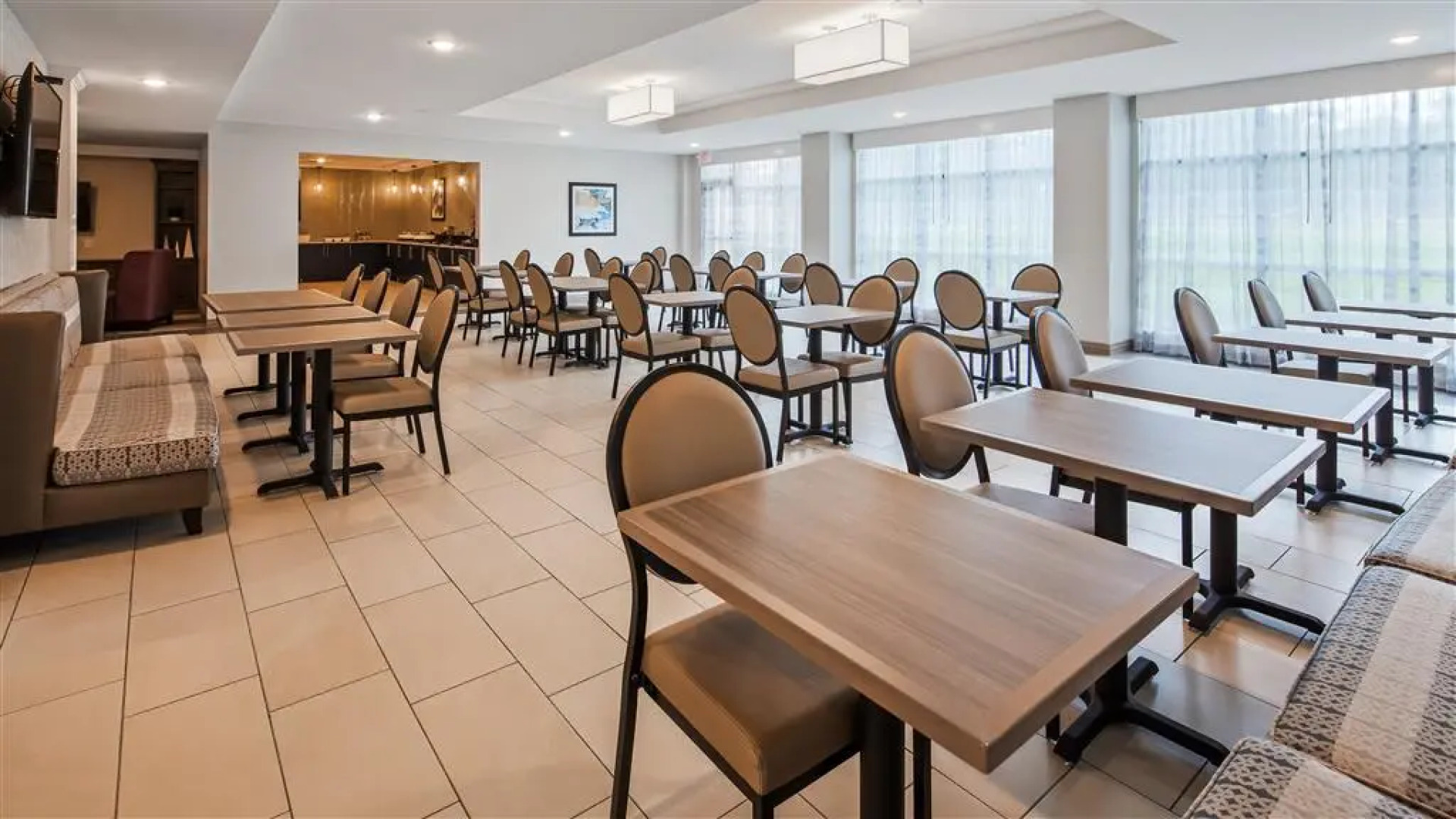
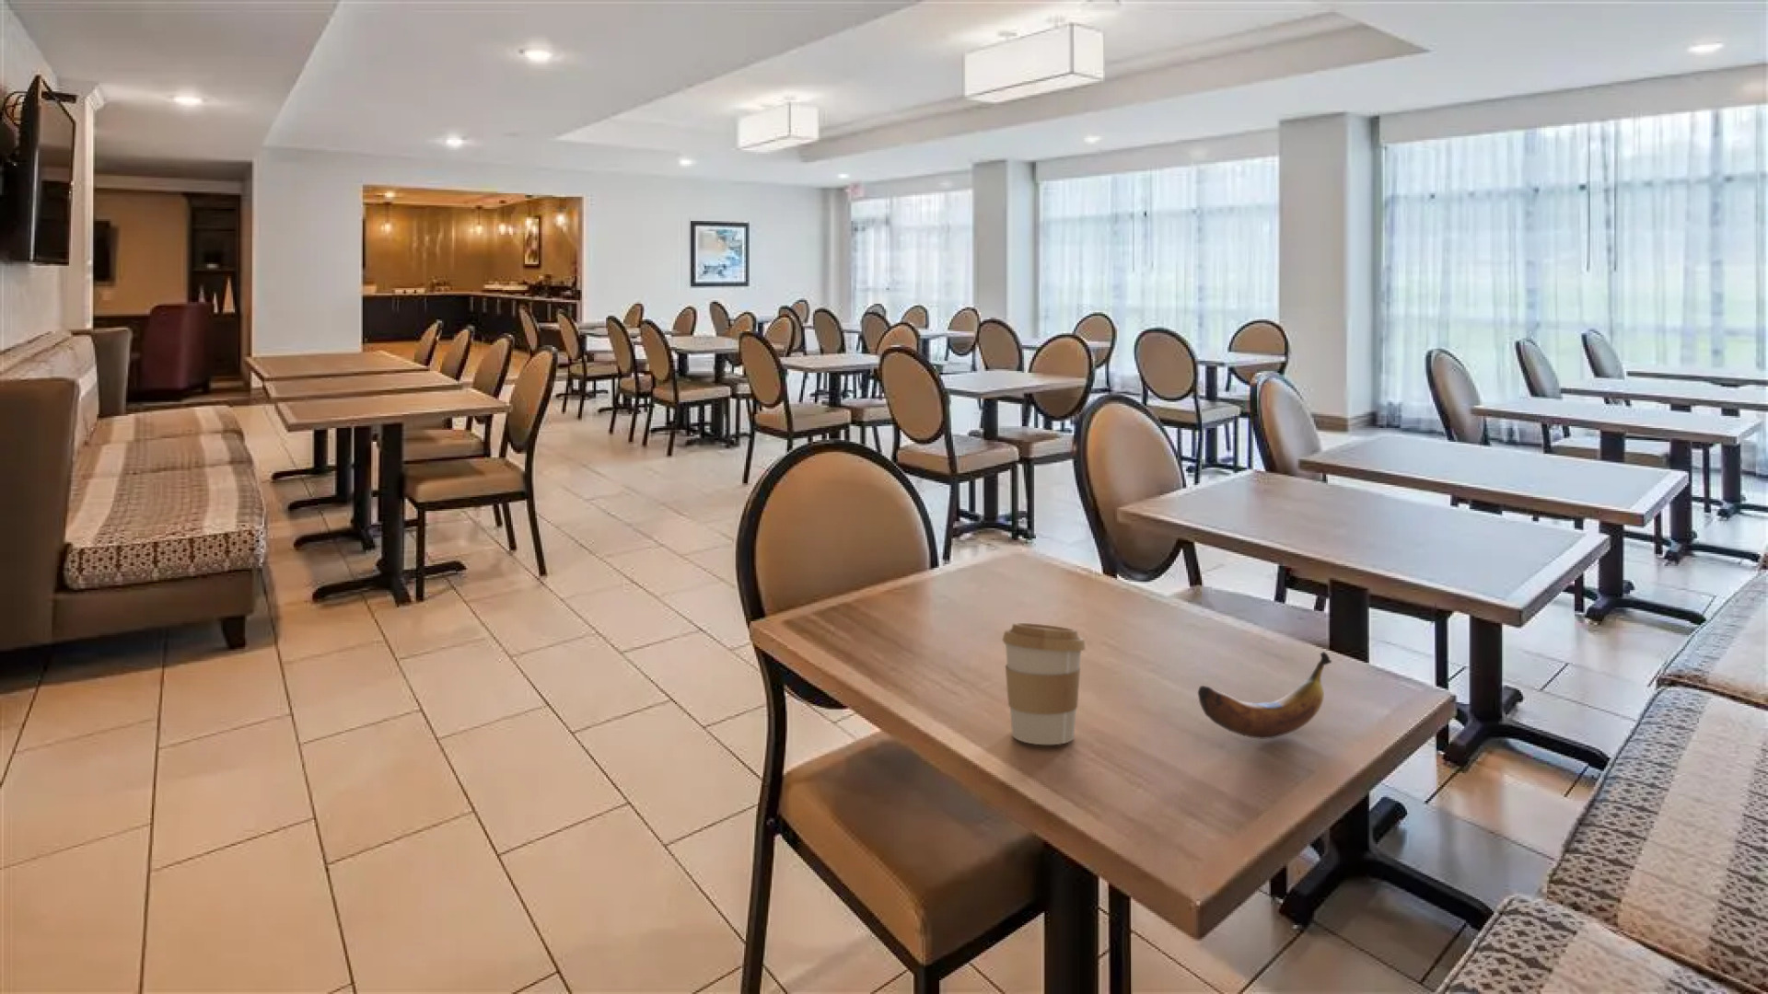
+ coffee cup [1001,623,1087,745]
+ banana [1197,651,1332,740]
